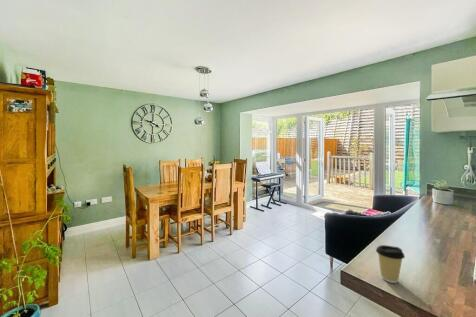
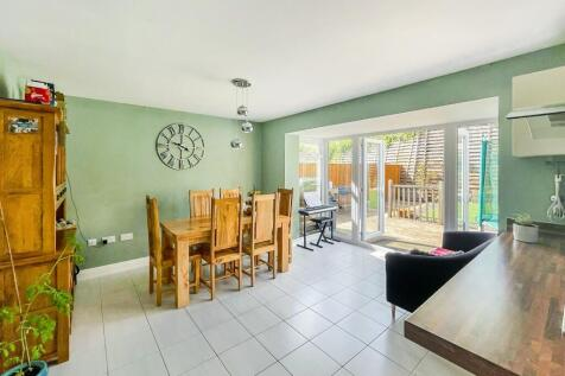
- coffee cup [375,244,406,284]
